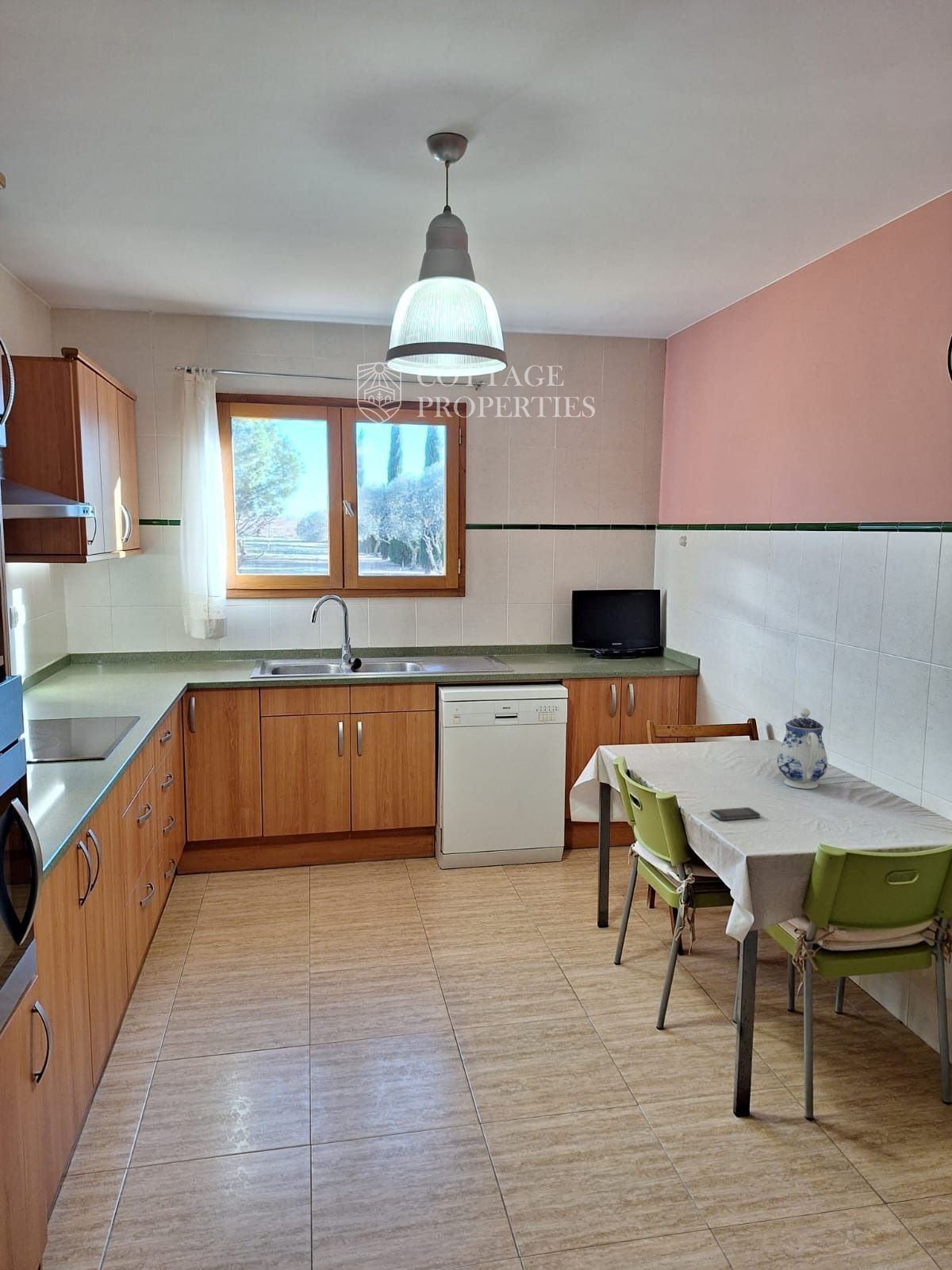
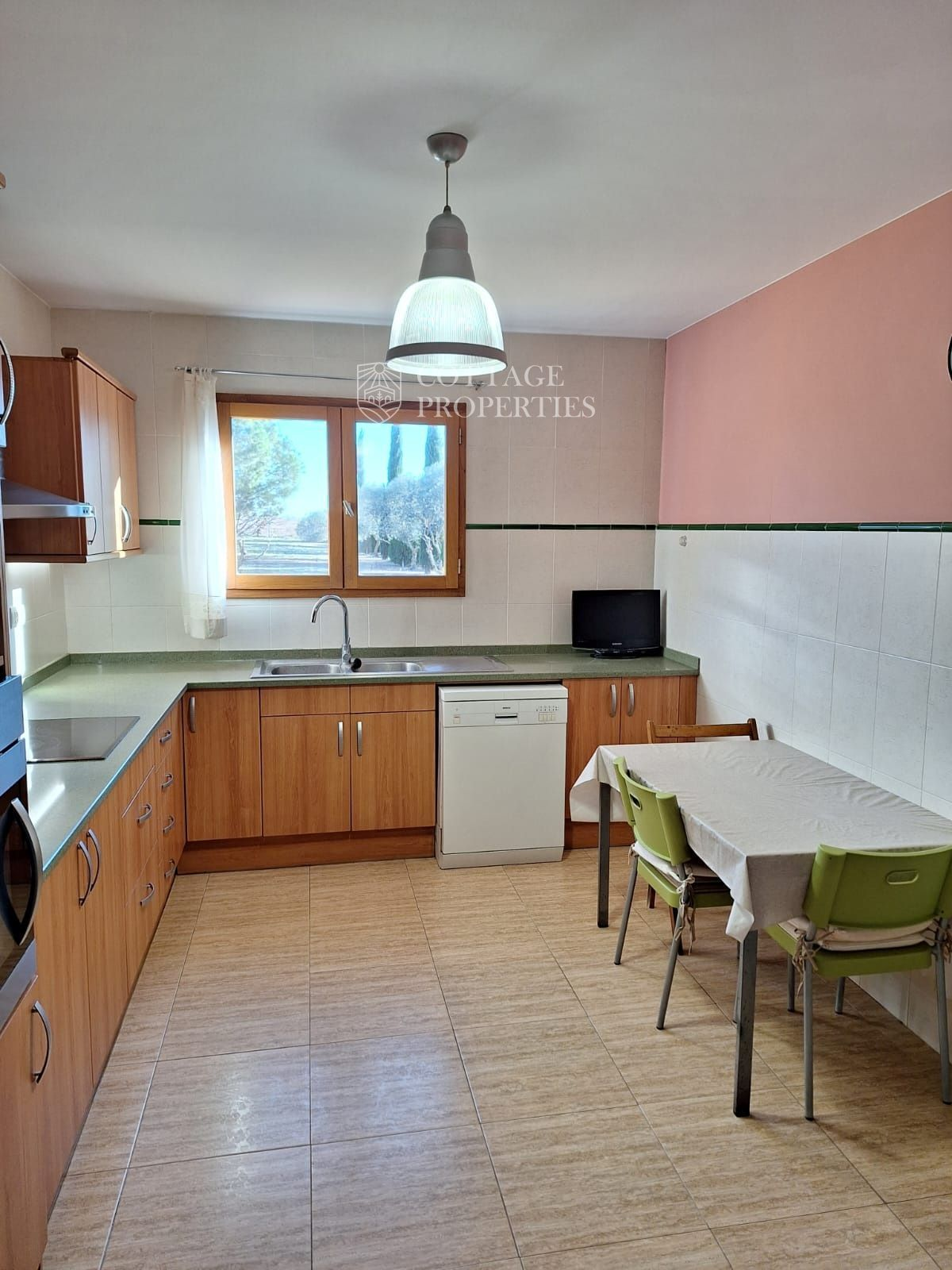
- teapot [777,708,828,790]
- smartphone [709,806,761,821]
